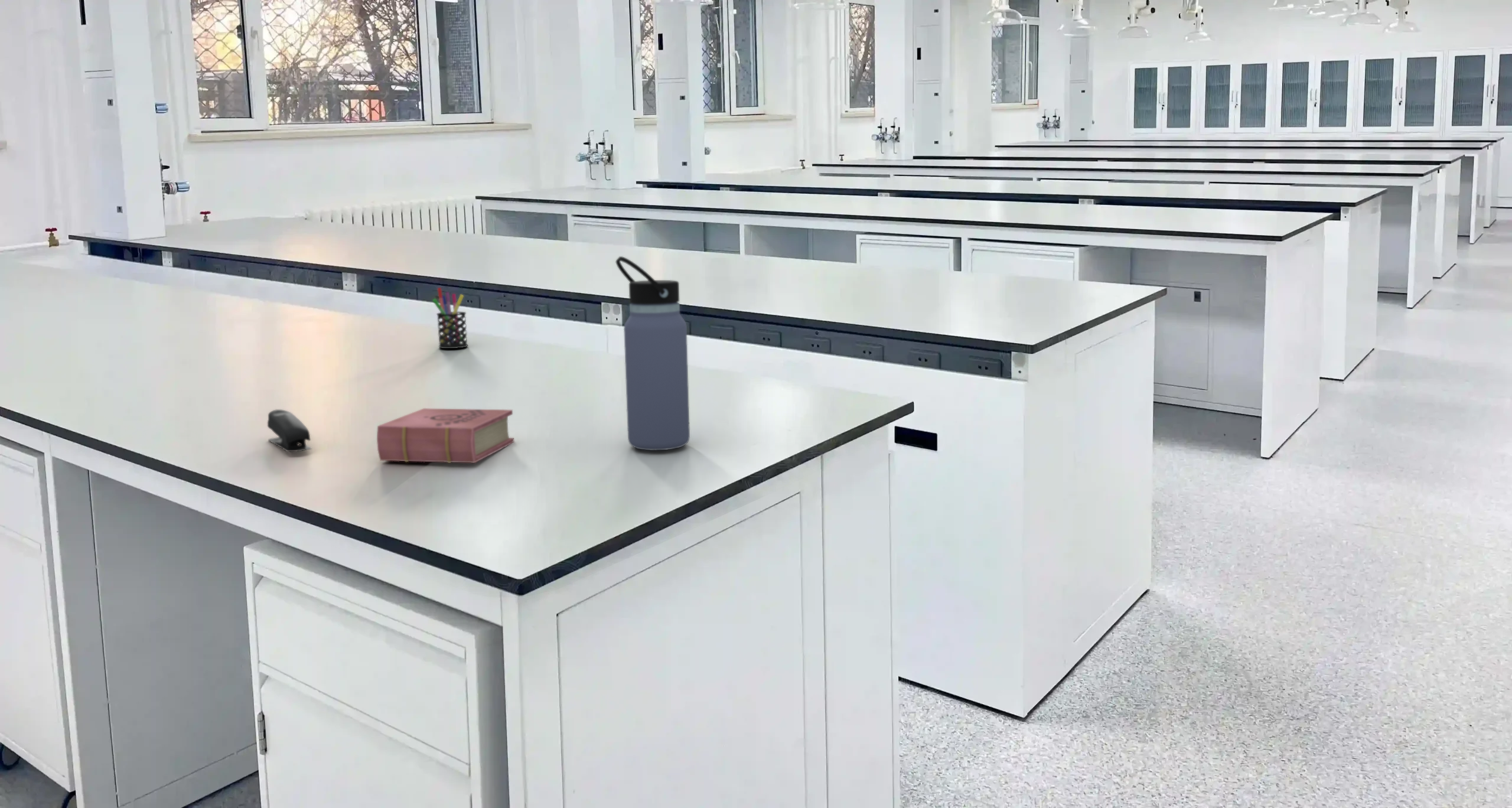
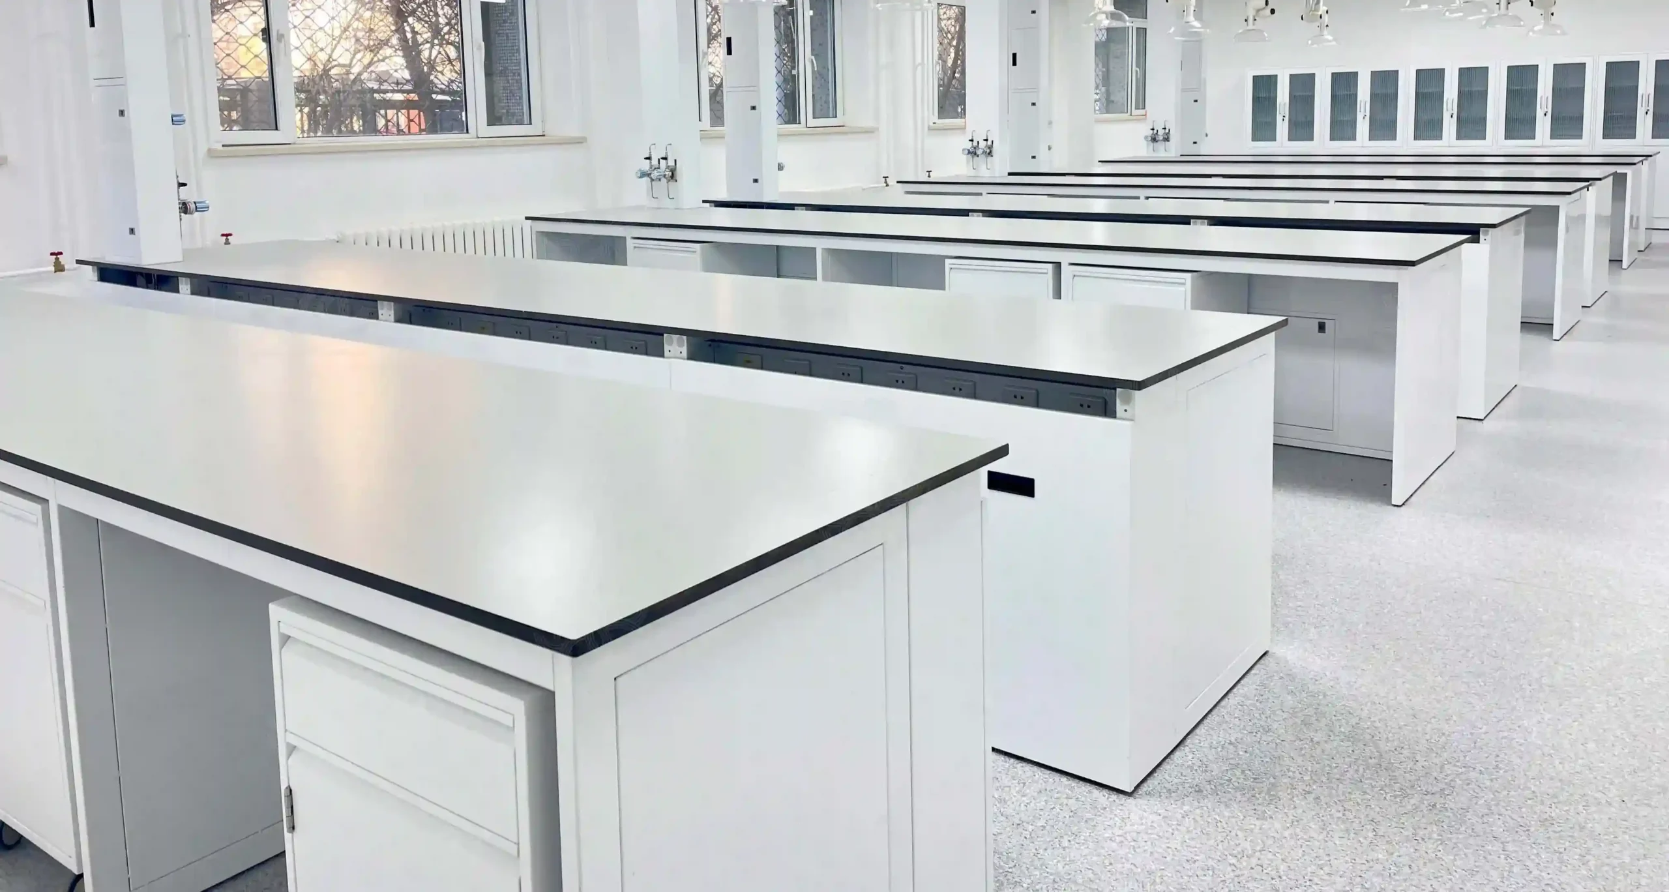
- pen holder [432,287,468,349]
- water bottle [615,256,690,451]
- stapler [267,409,312,452]
- book [376,408,514,464]
